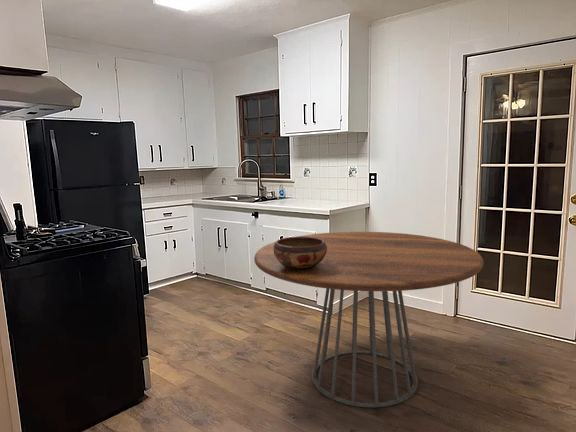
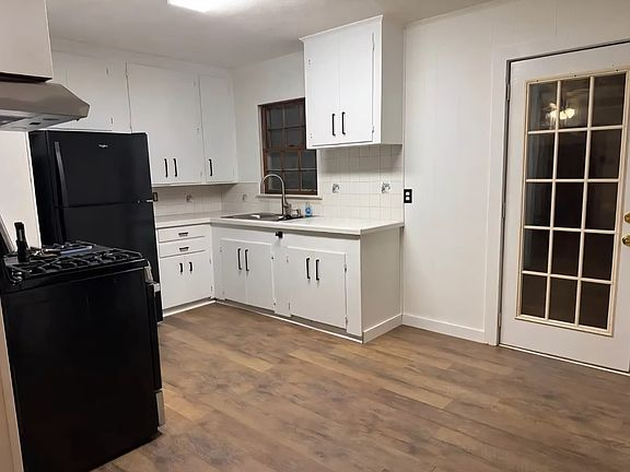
- dining table [253,231,485,408]
- decorative bowl [273,236,327,270]
